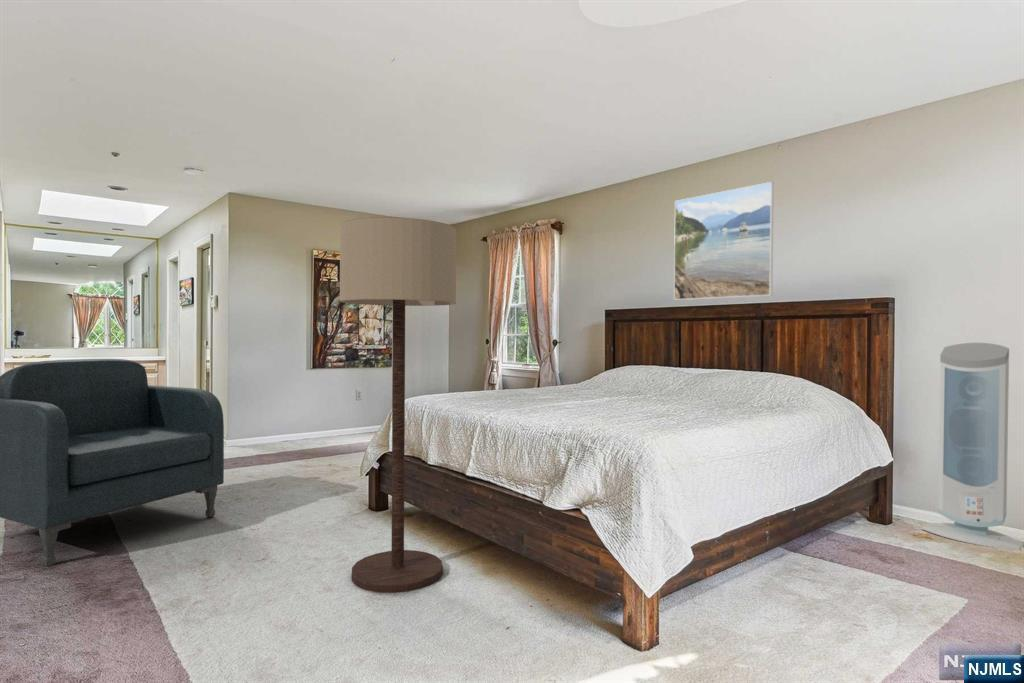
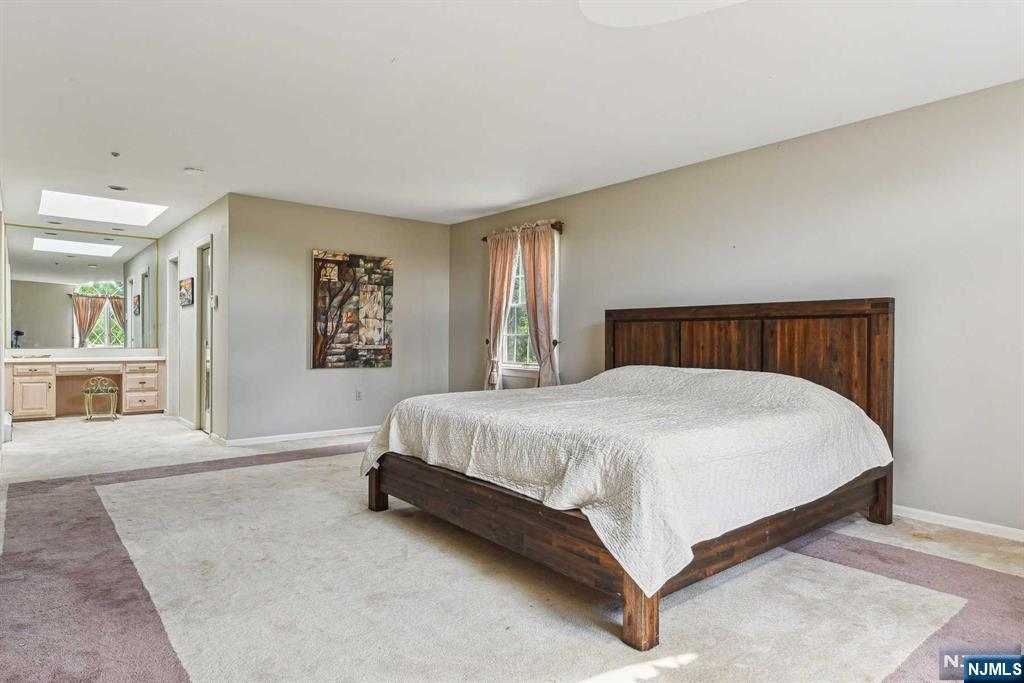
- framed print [673,181,775,301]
- armchair [0,358,225,568]
- floor lamp [339,216,457,594]
- air purifier [921,342,1024,551]
